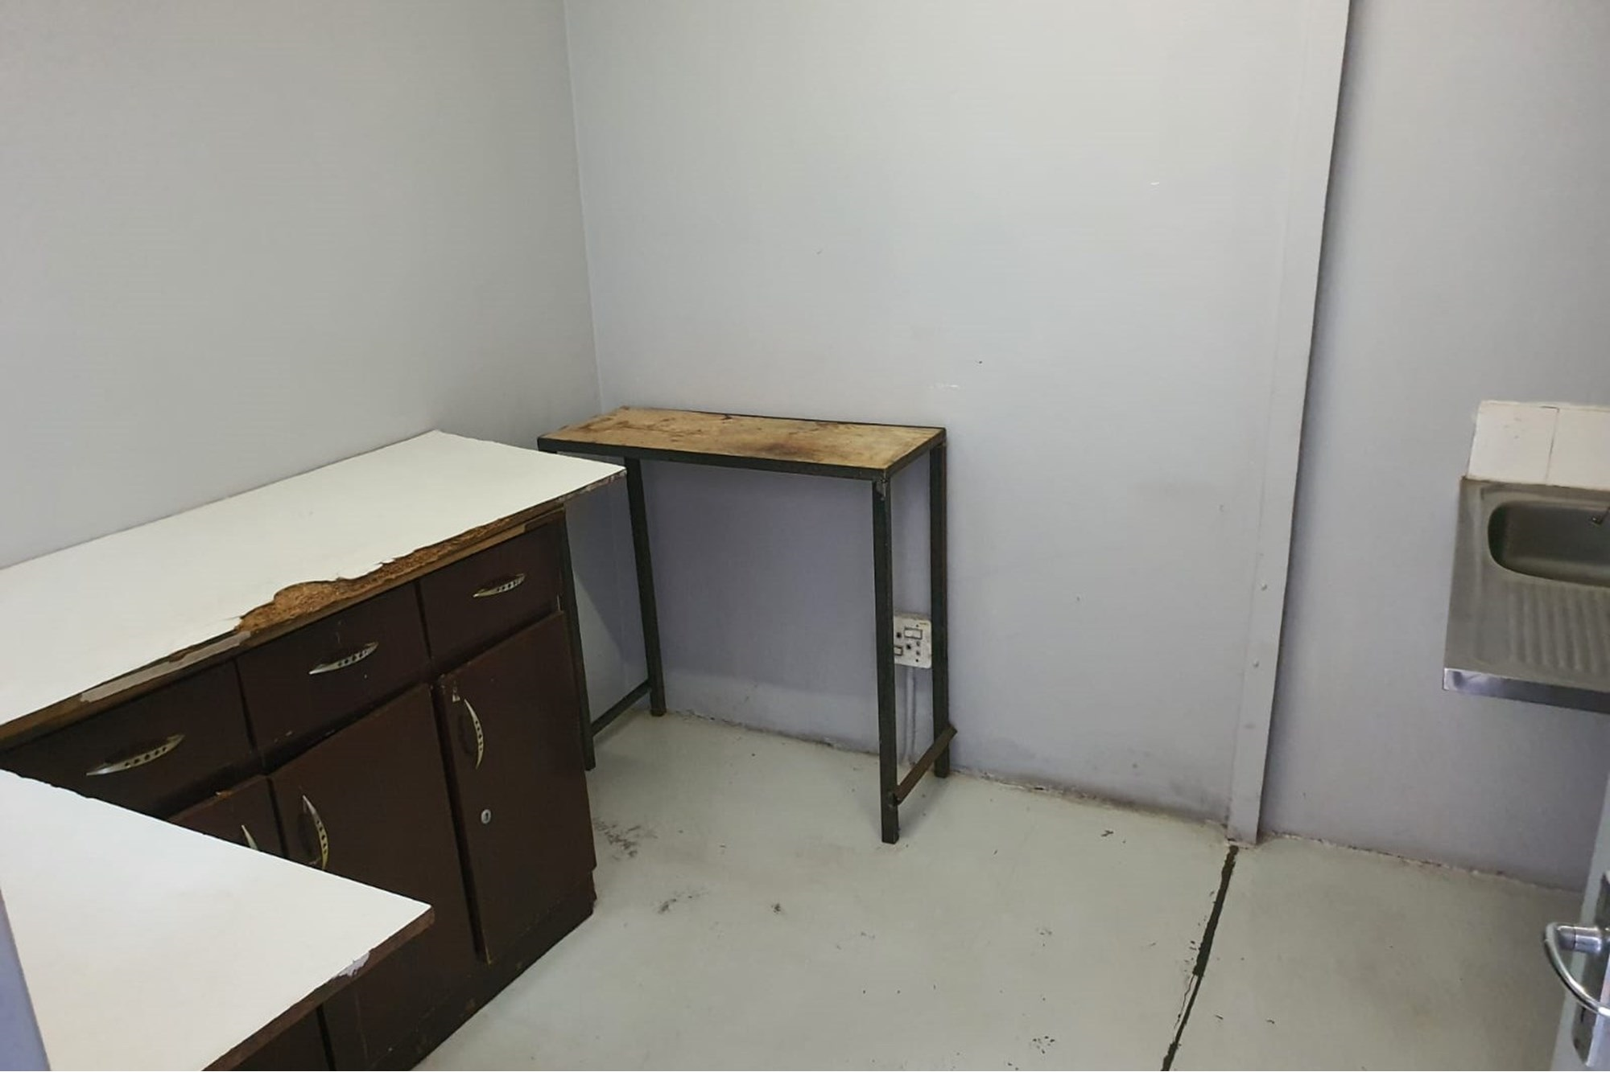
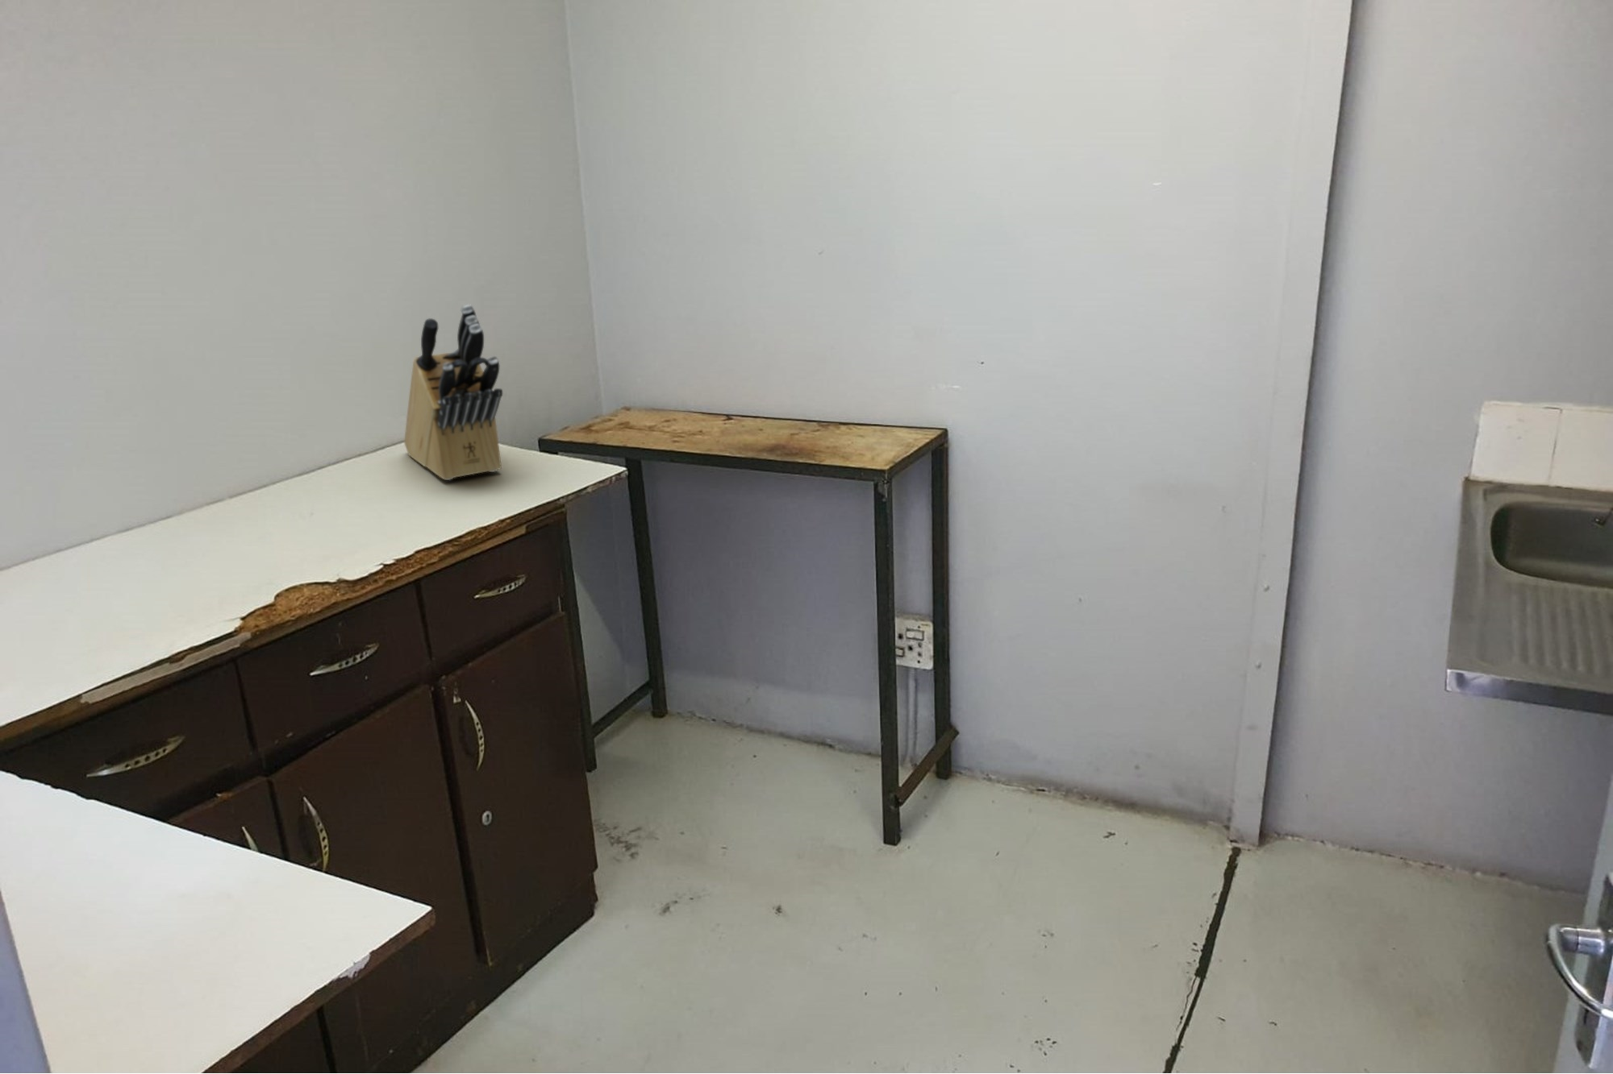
+ knife block [403,303,504,481]
